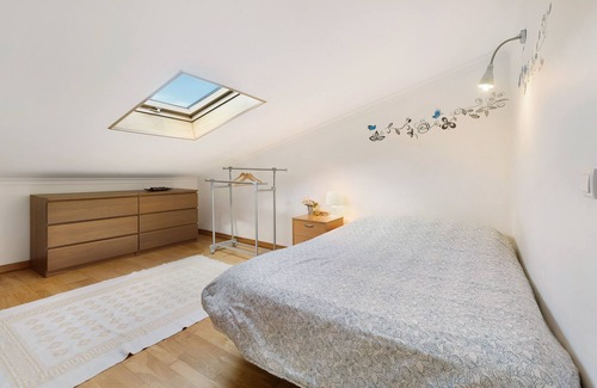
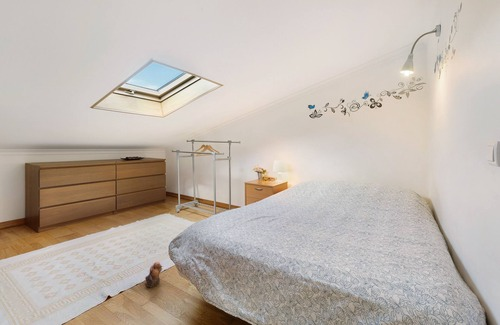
+ plush toy [144,261,163,288]
